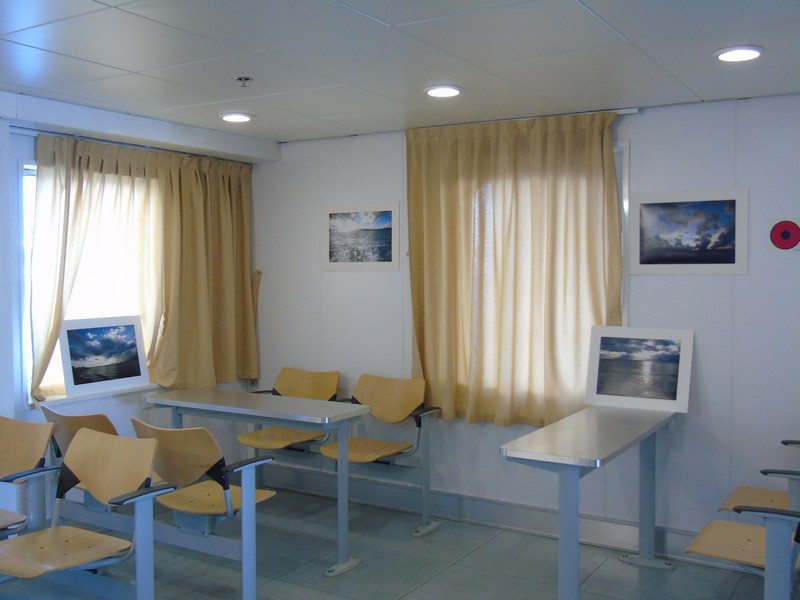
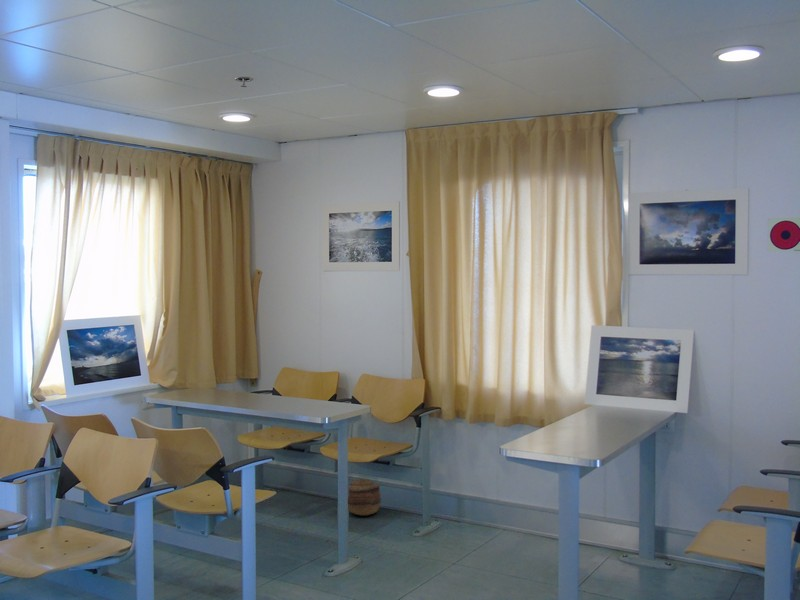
+ basket [347,478,382,517]
